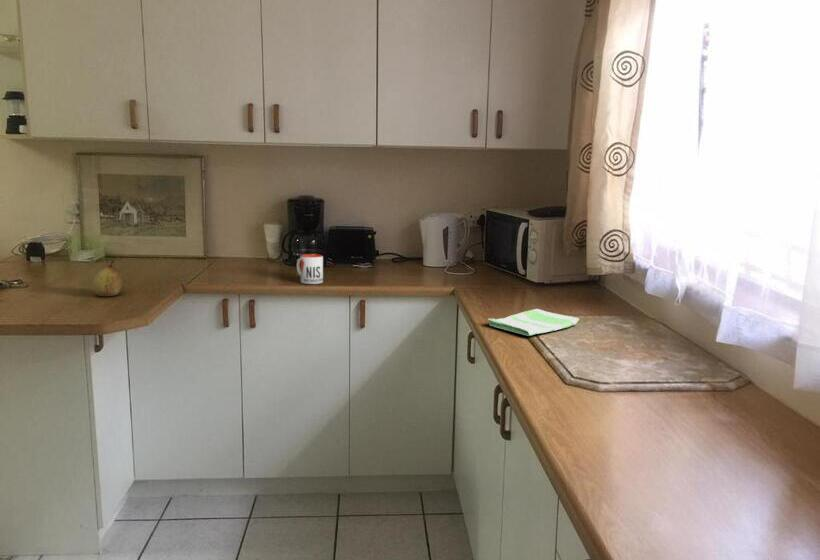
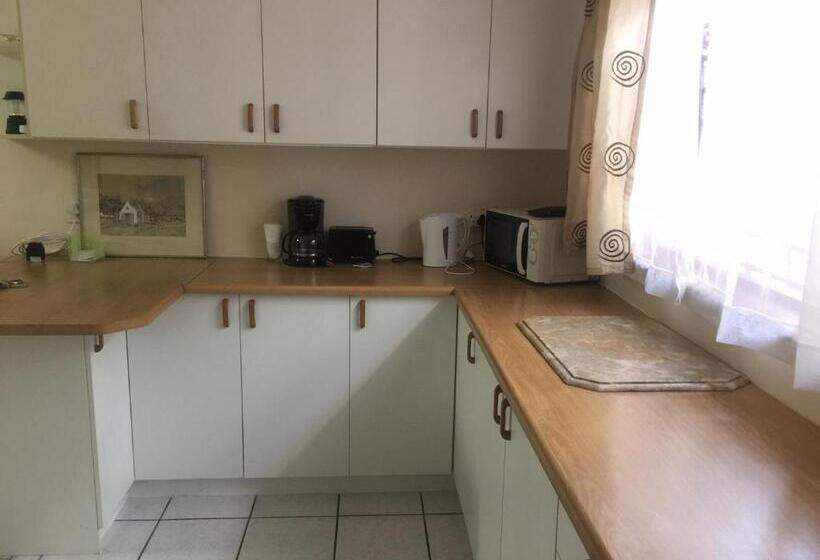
- fruit [92,260,123,297]
- dish towel [486,308,580,337]
- mug [296,253,324,285]
